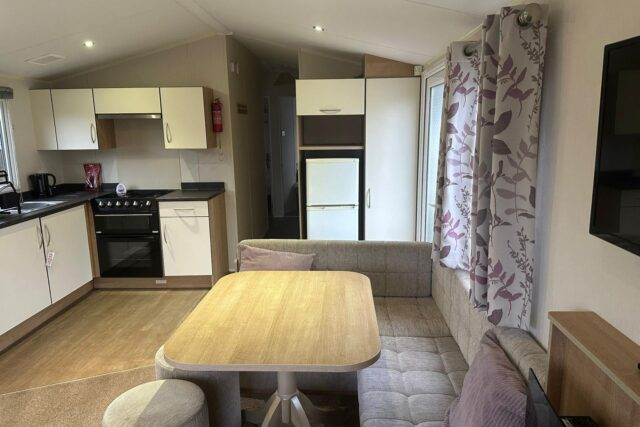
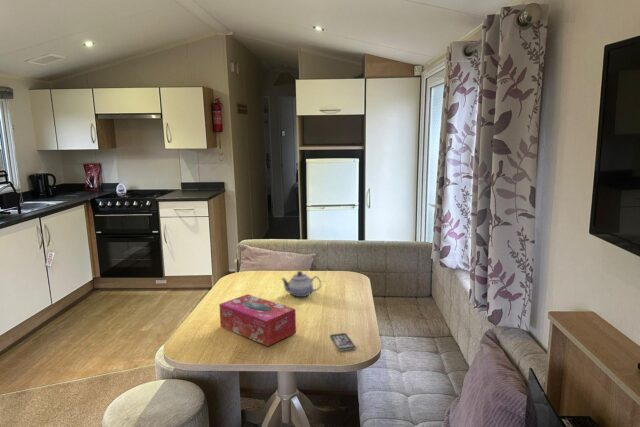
+ smartphone [329,332,357,351]
+ tissue box [218,293,297,347]
+ teapot [281,270,322,298]
